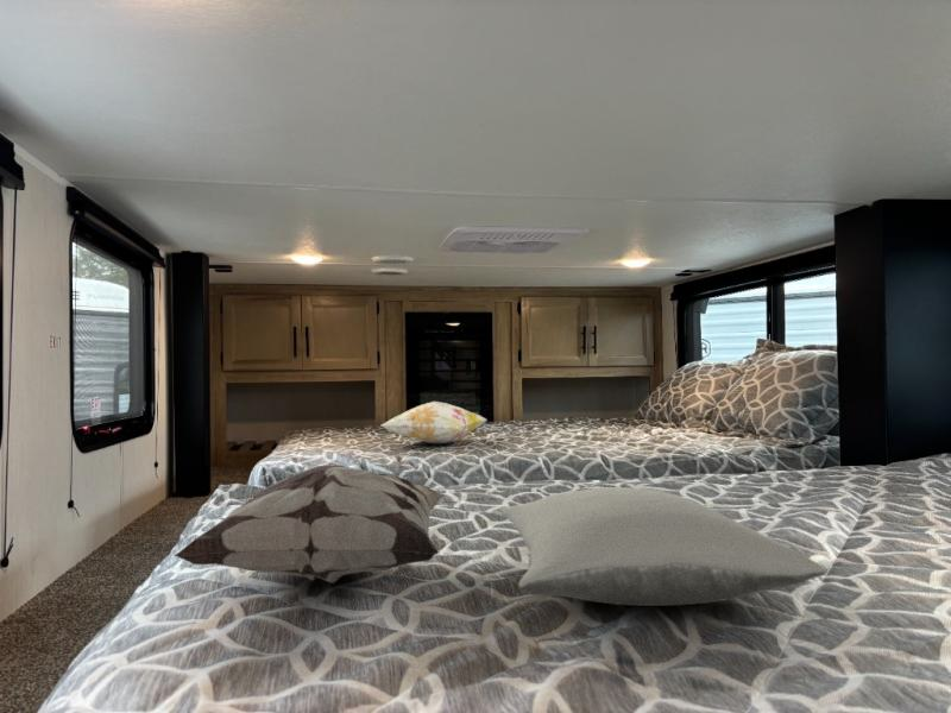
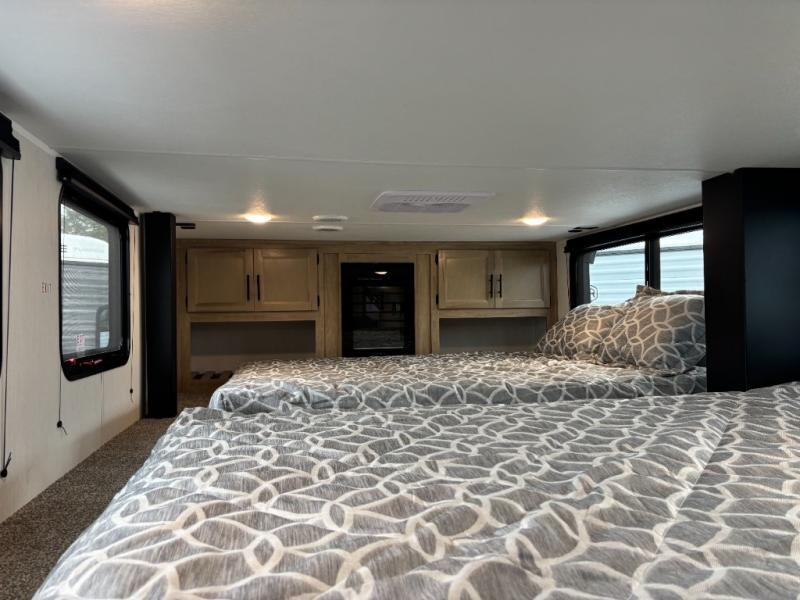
- pillow [500,486,826,607]
- decorative pillow [172,465,446,585]
- decorative pillow [380,400,489,444]
